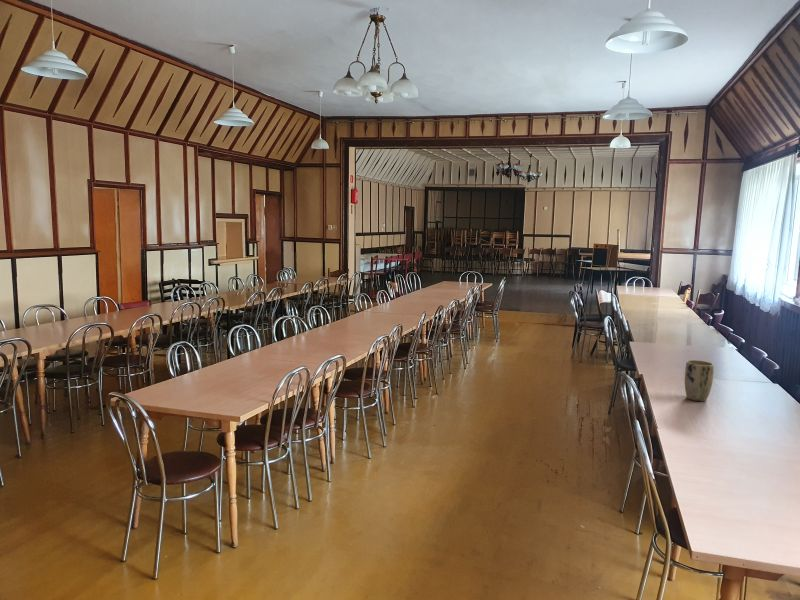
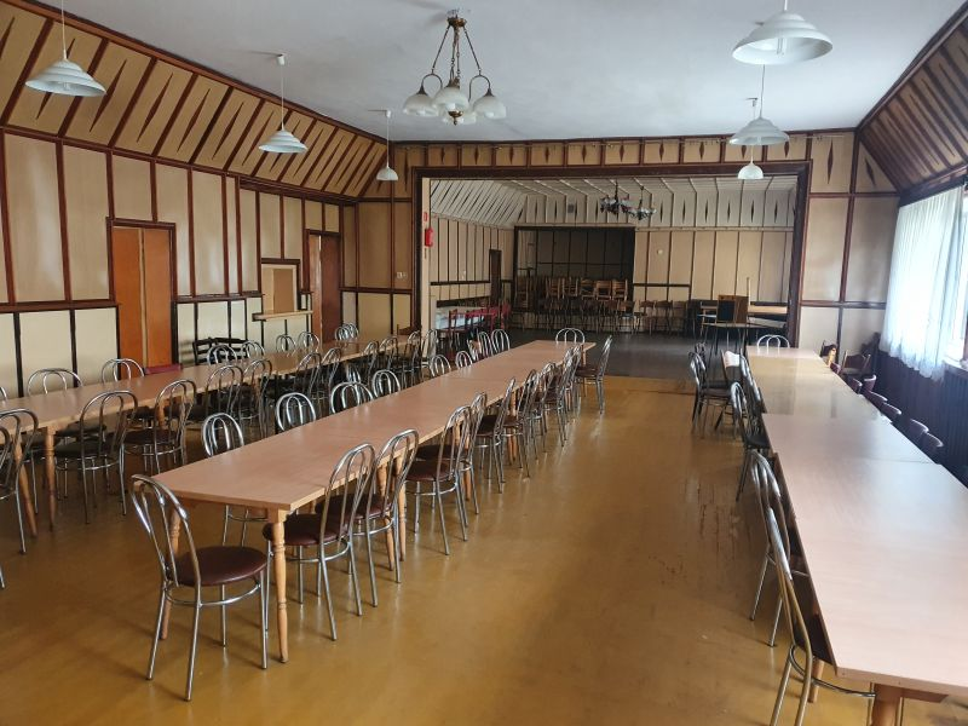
- plant pot [684,359,715,402]
